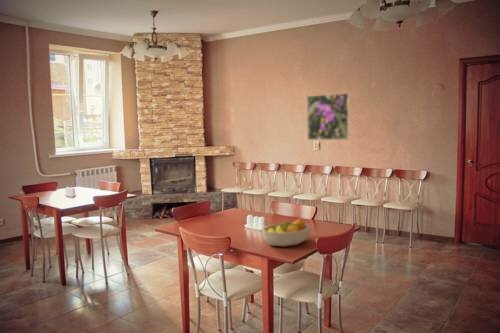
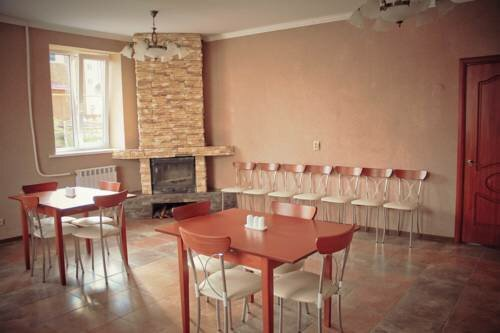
- fruit bowl [261,218,312,248]
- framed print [306,92,350,141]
